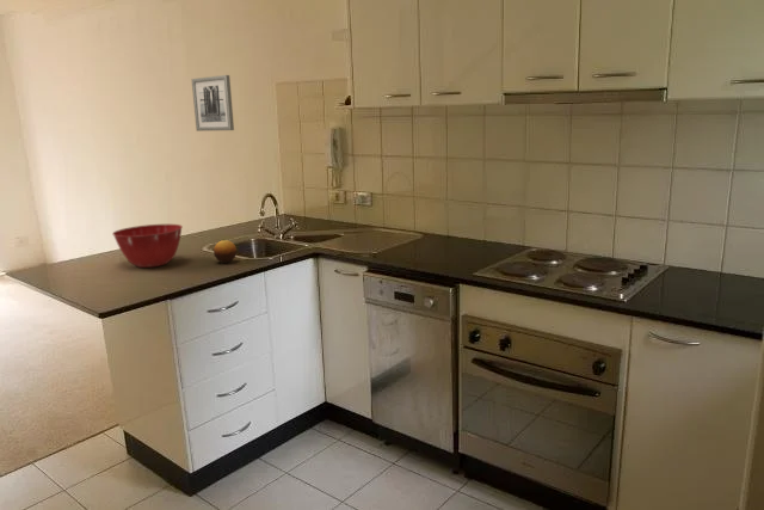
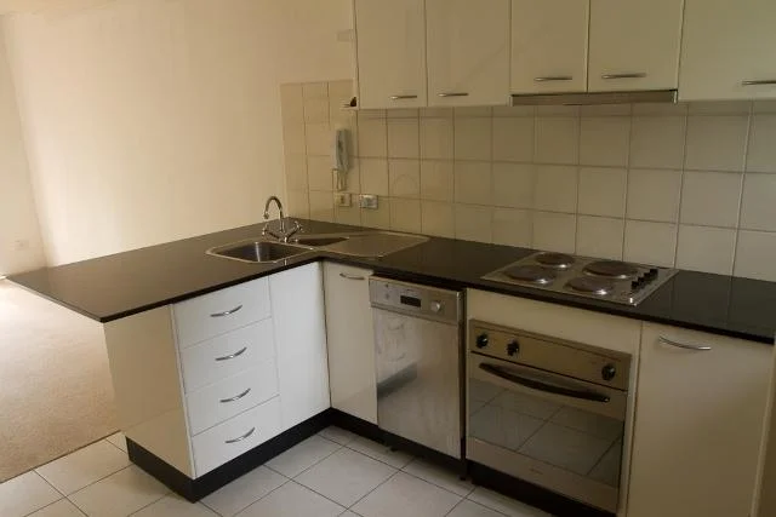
- wall art [191,74,235,133]
- fruit [212,239,238,264]
- mixing bowl [111,223,184,269]
